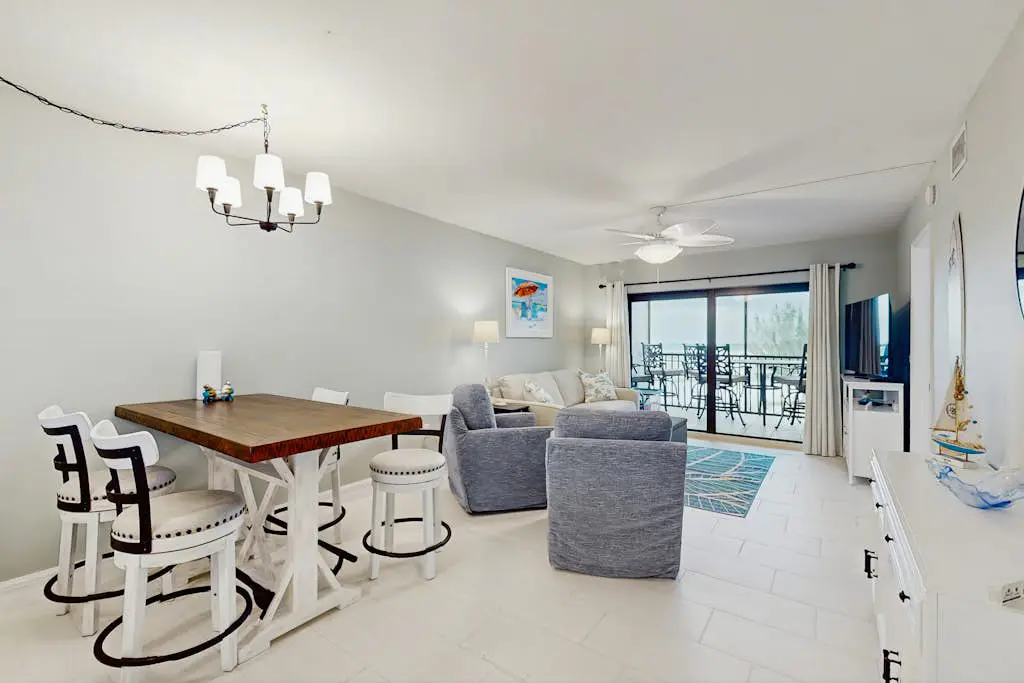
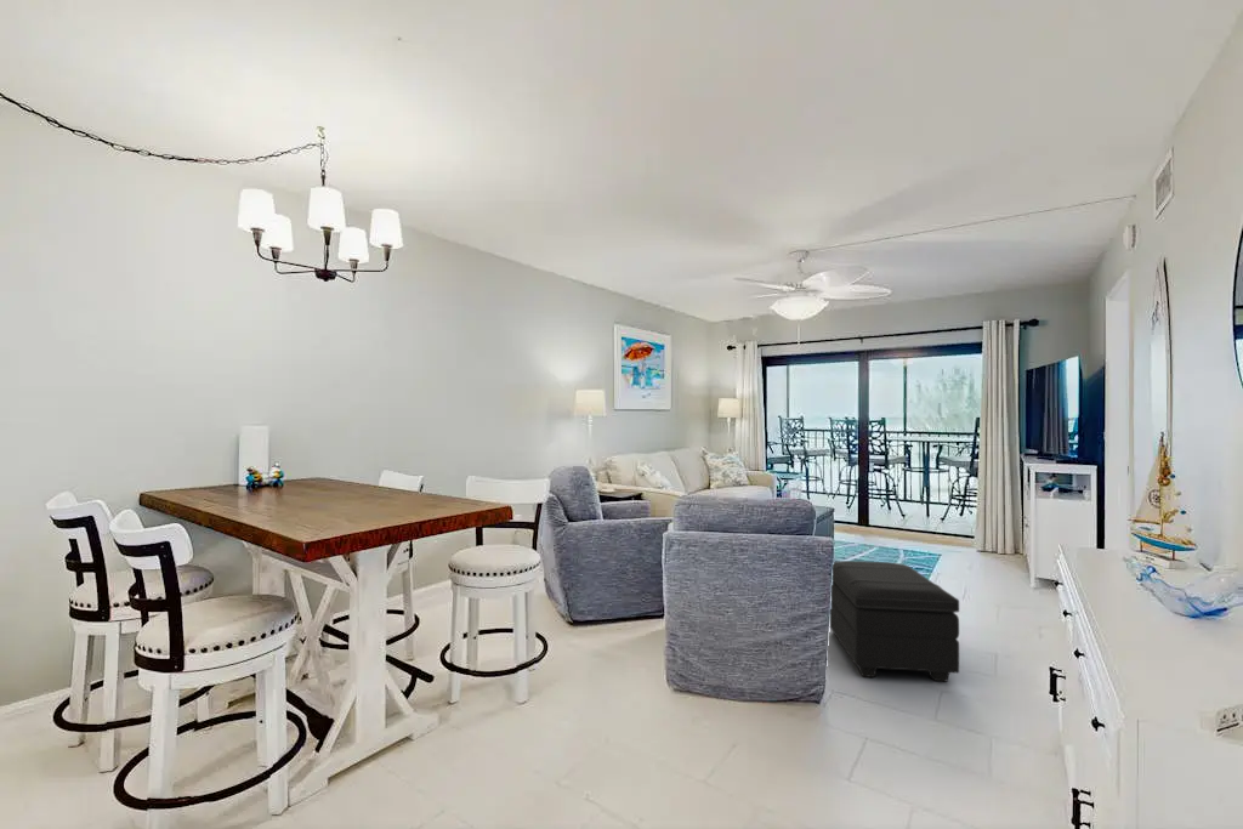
+ footstool [829,560,960,683]
